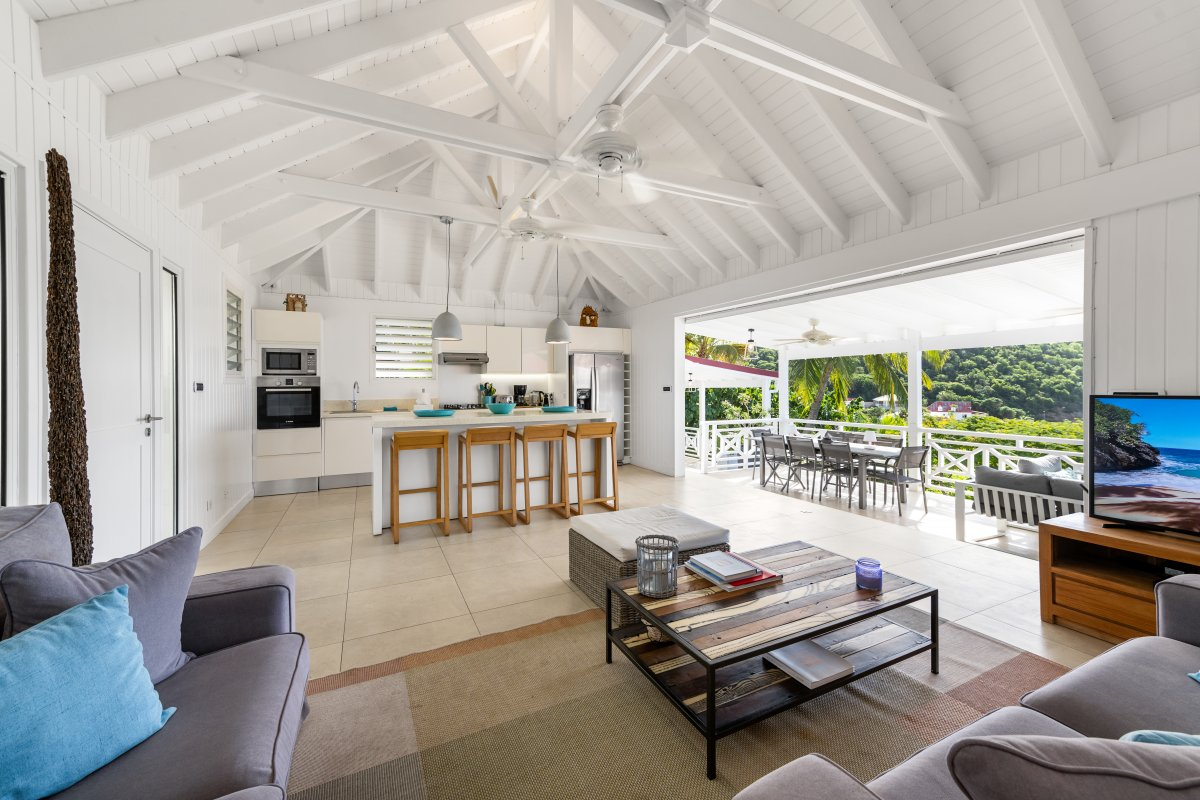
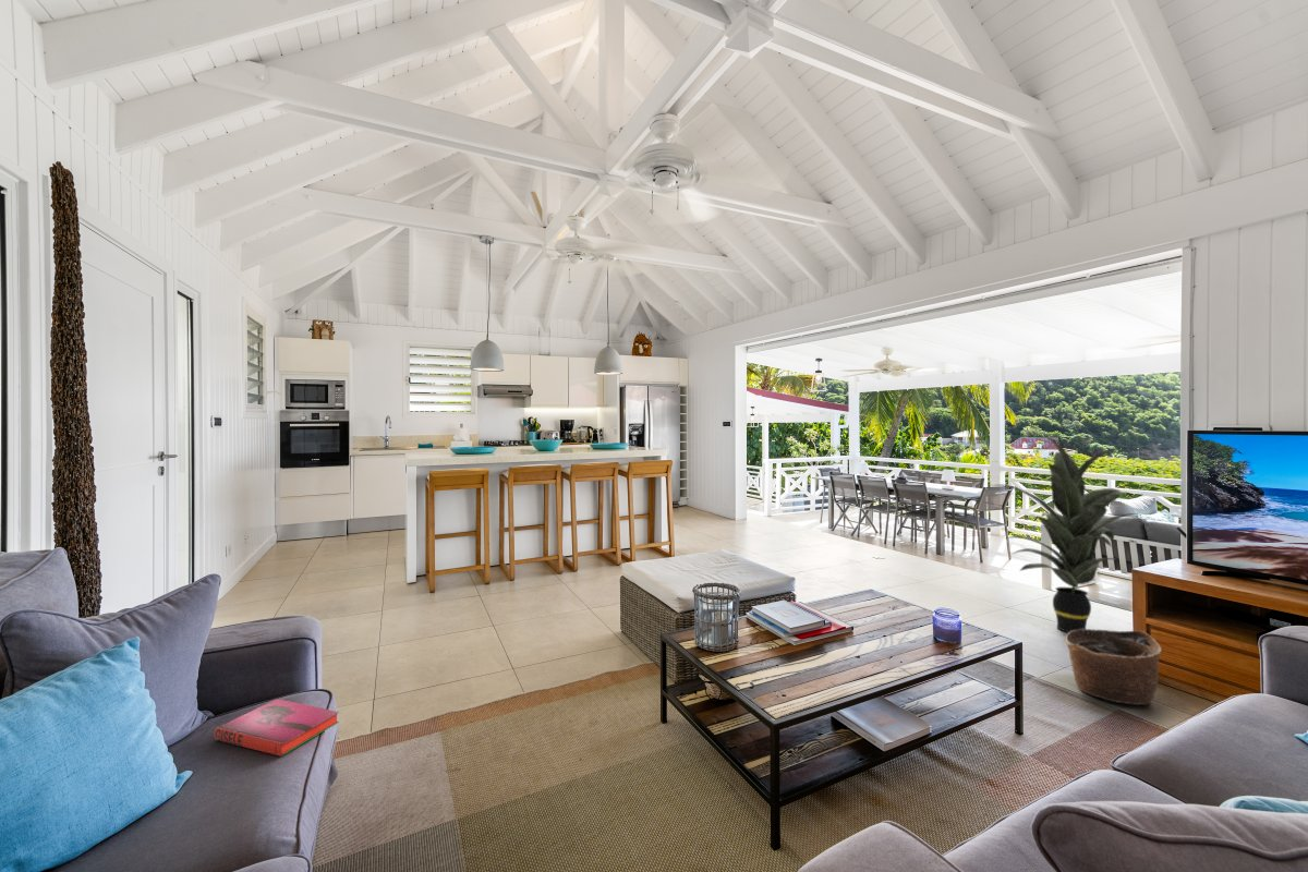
+ basket [1064,628,1163,706]
+ hardback book [213,698,340,758]
+ indoor plant [990,435,1144,633]
